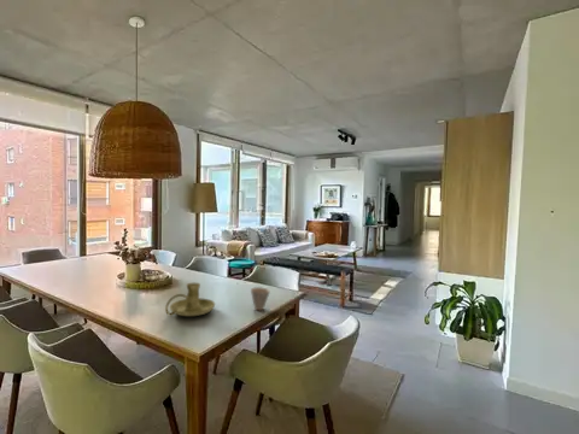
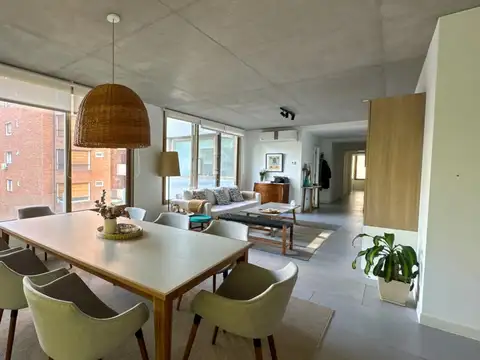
- candle holder [164,282,216,317]
- cup [250,286,271,311]
